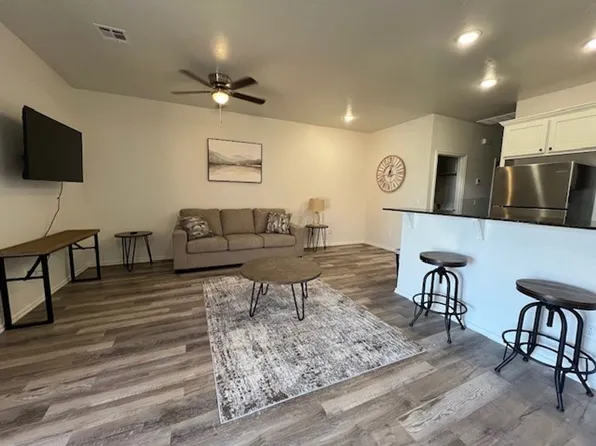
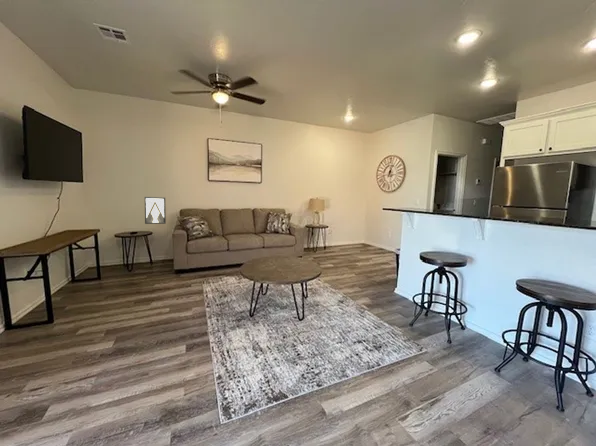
+ wall art [144,196,167,225]
